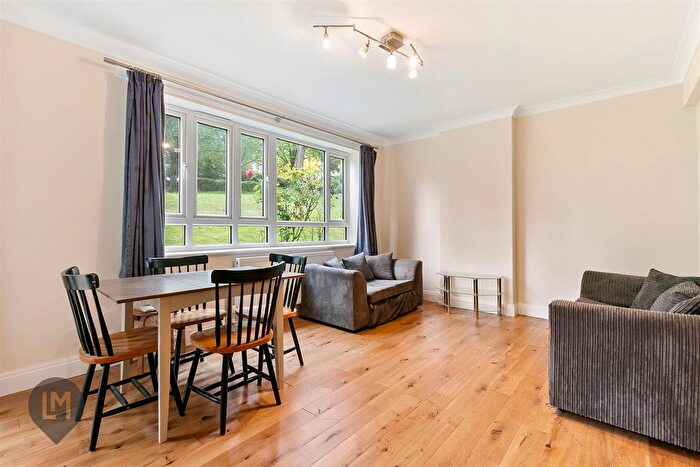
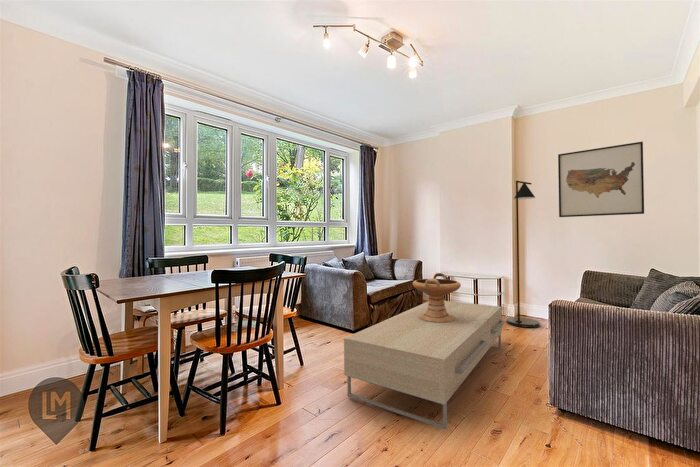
+ coffee table [343,300,505,430]
+ floor lamp [505,180,541,328]
+ wall art [557,141,645,218]
+ decorative bowl [412,272,462,322]
